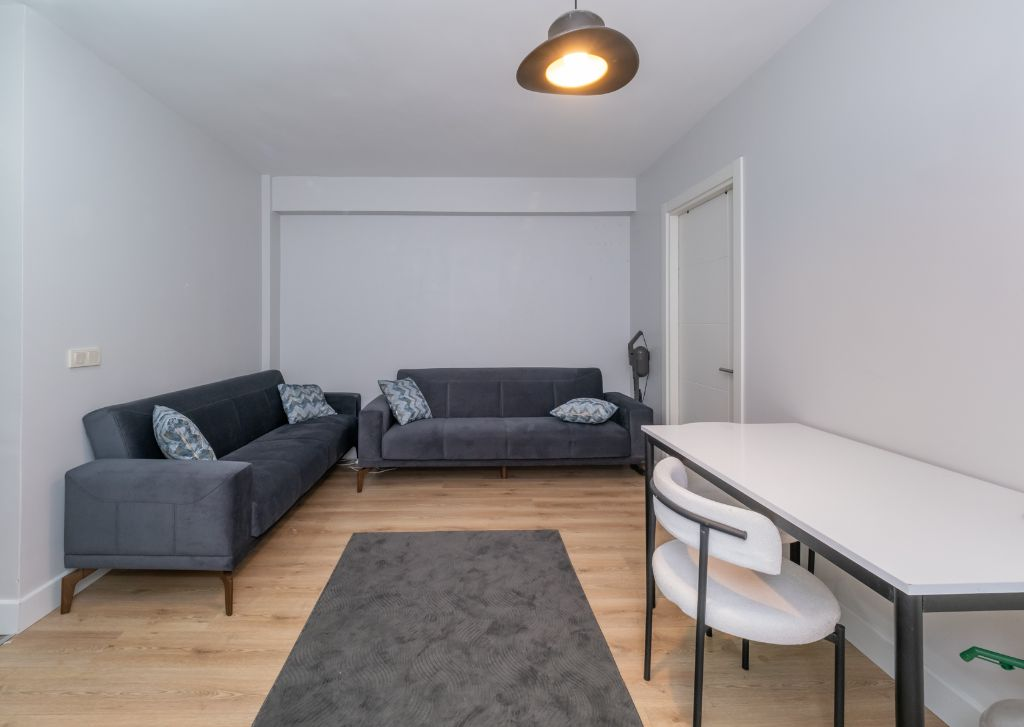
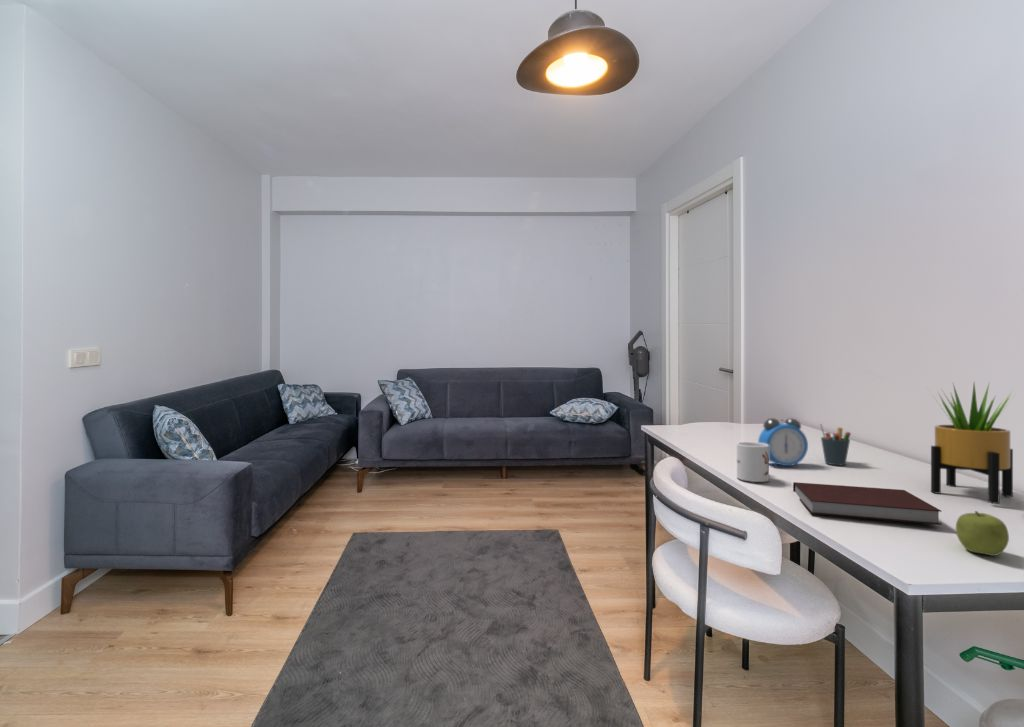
+ notebook [792,481,943,526]
+ mug [736,441,770,483]
+ pen holder [819,423,852,466]
+ fruit [955,510,1010,557]
+ potted plant [927,380,1017,505]
+ alarm clock [757,417,809,467]
